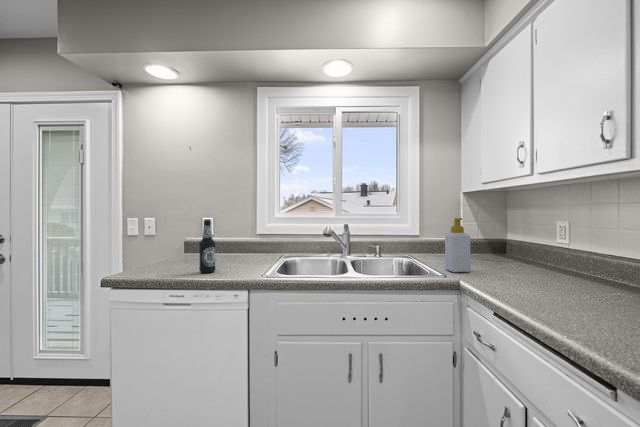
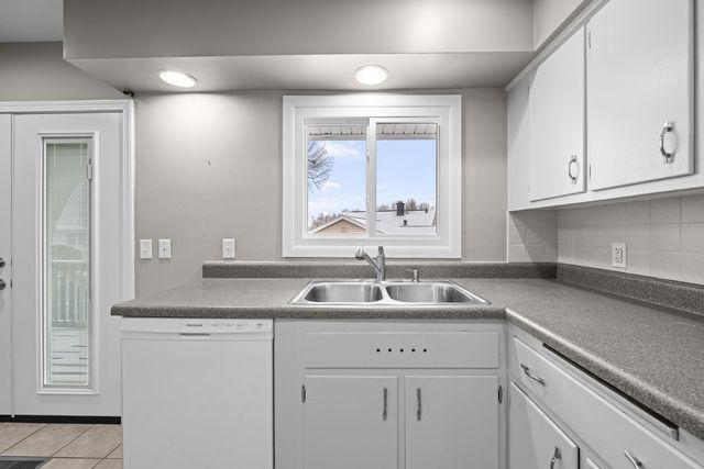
- bottle [198,218,217,274]
- soap bottle [444,217,471,273]
